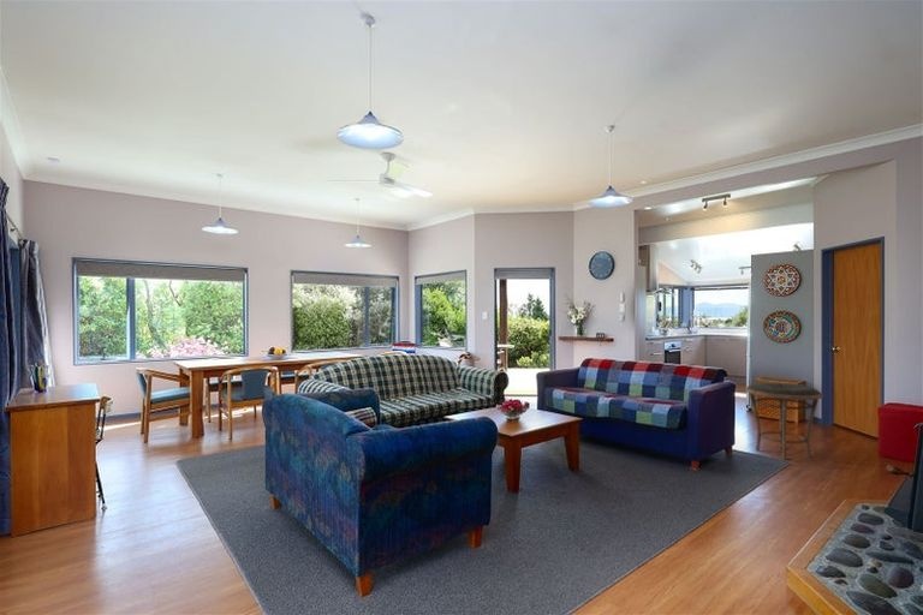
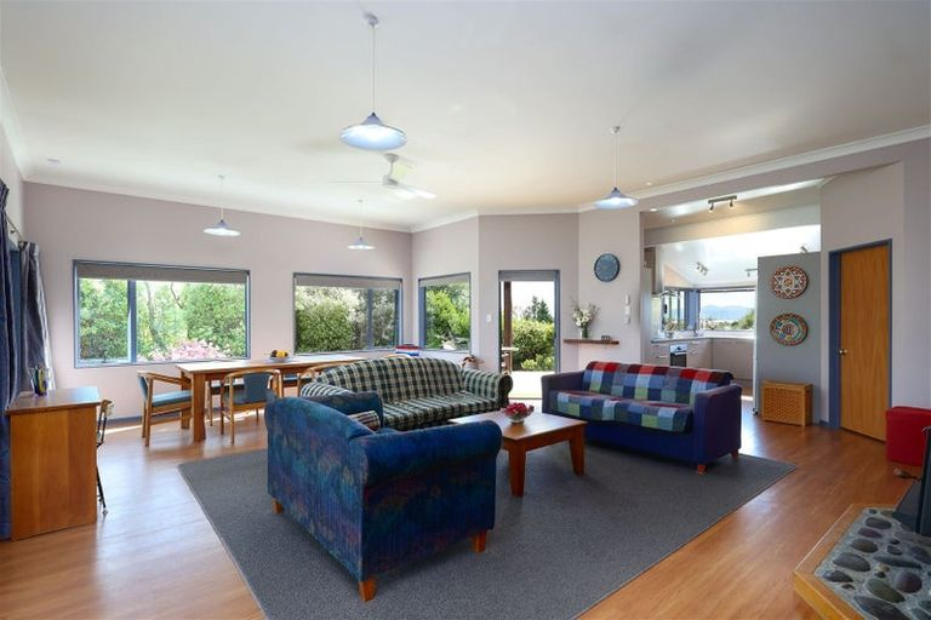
- side table [744,381,824,461]
